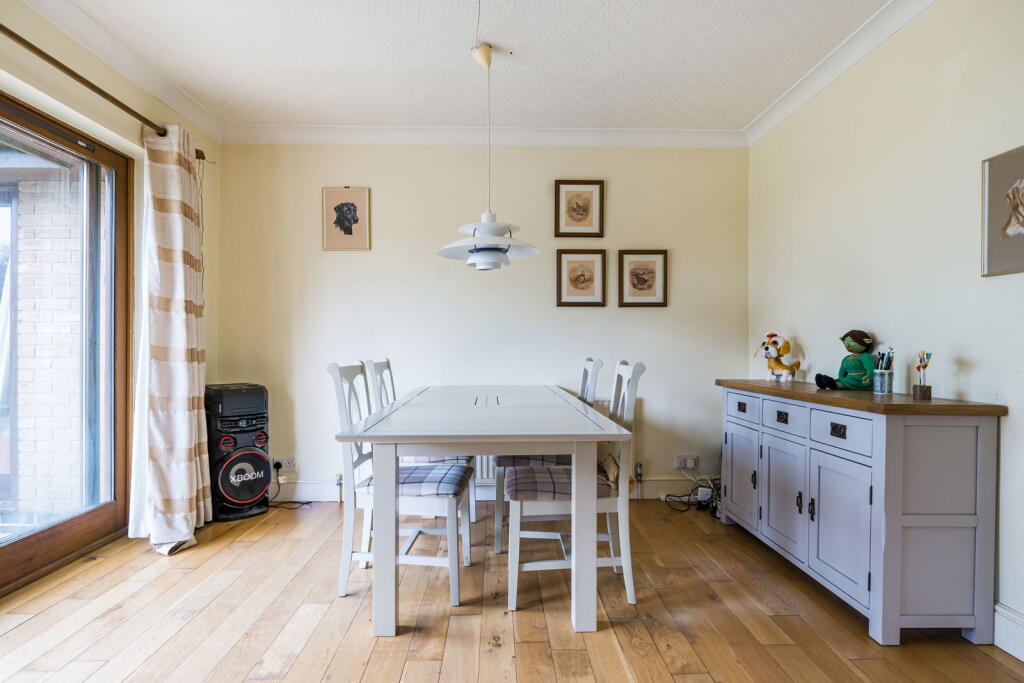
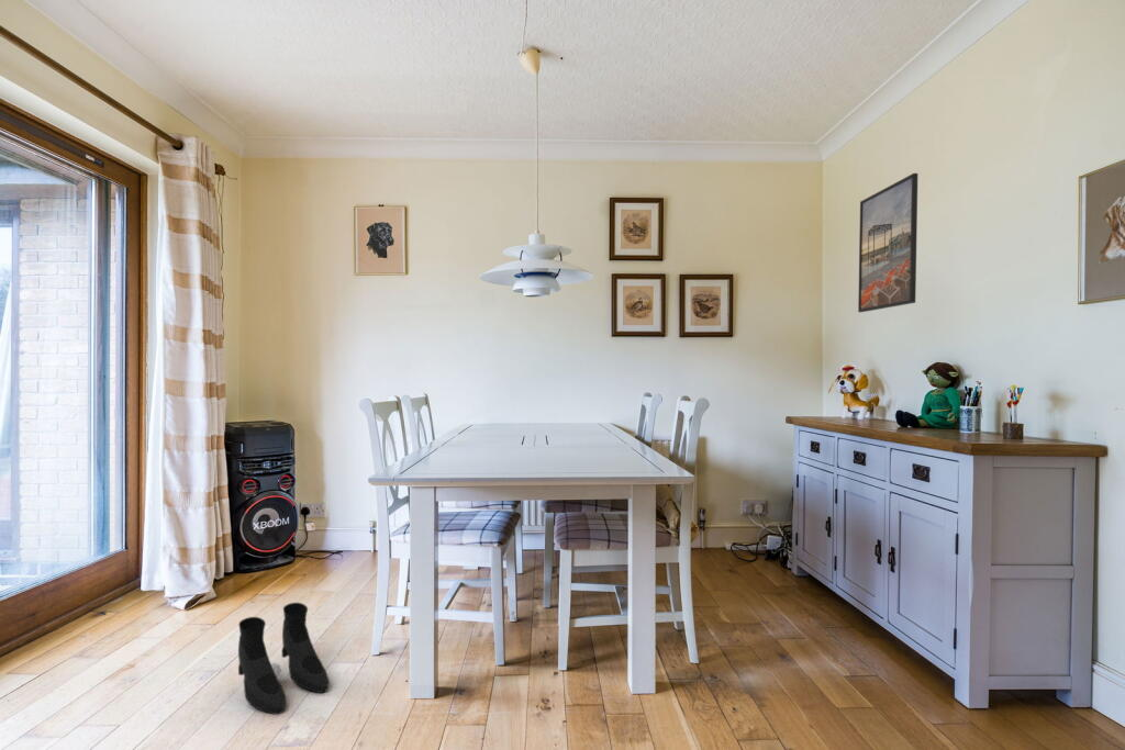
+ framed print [857,172,918,313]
+ boots [237,602,330,715]
